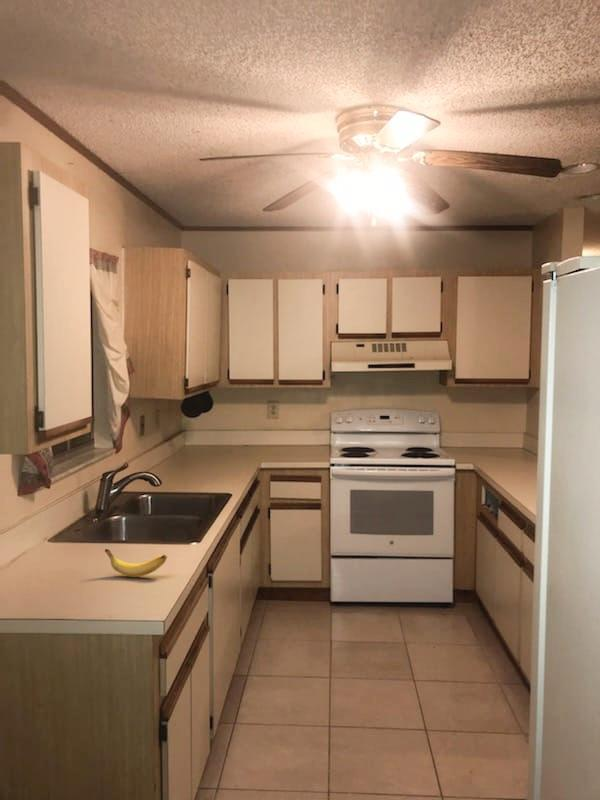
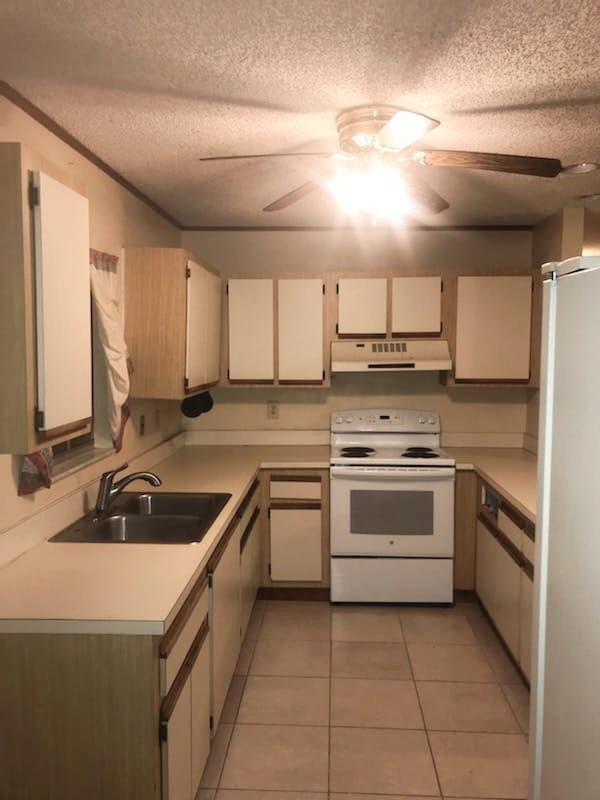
- banana [104,548,168,578]
